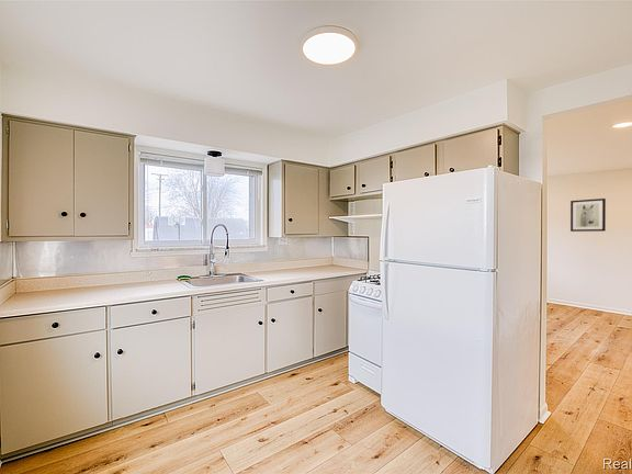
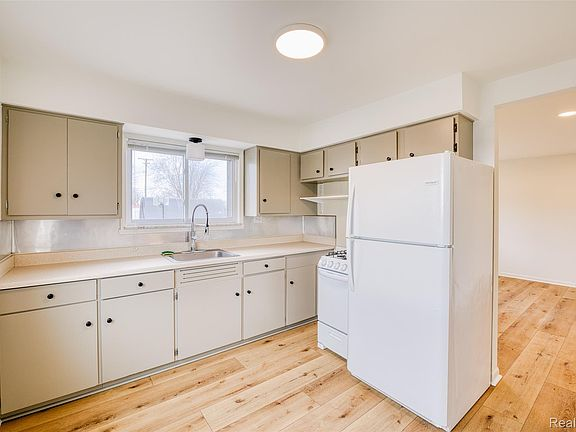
- wall art [569,198,607,233]
